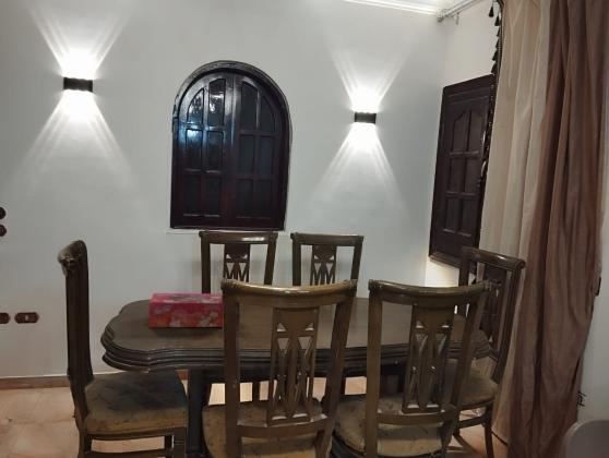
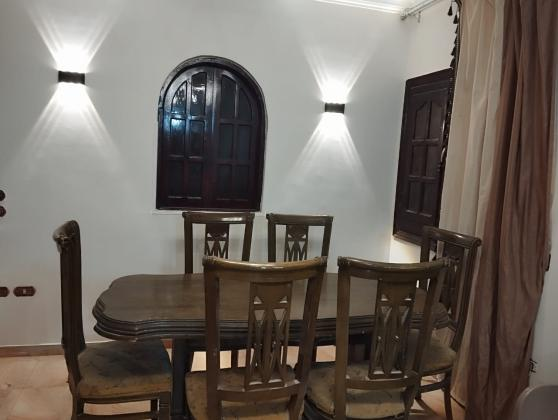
- tissue box [147,292,224,328]
